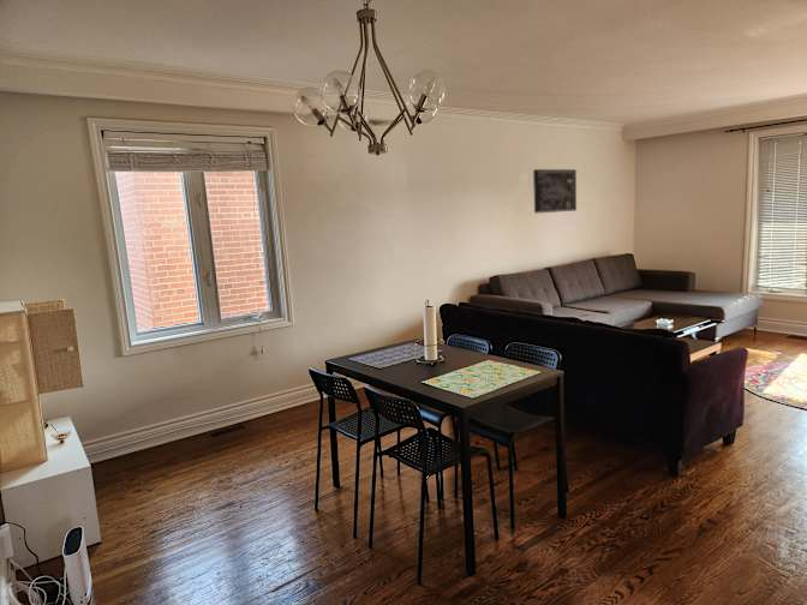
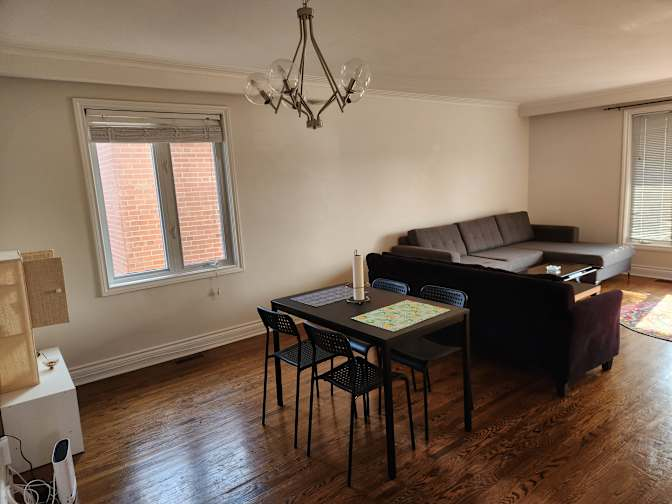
- wall art [532,168,578,215]
